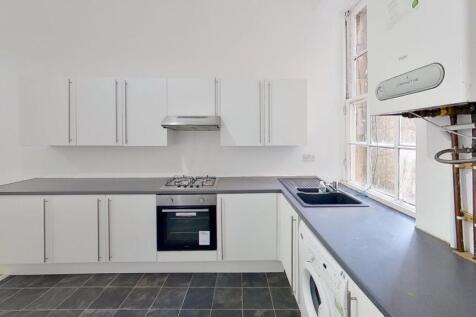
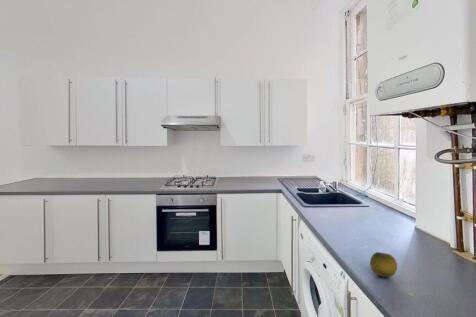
+ fruit [369,251,398,278]
